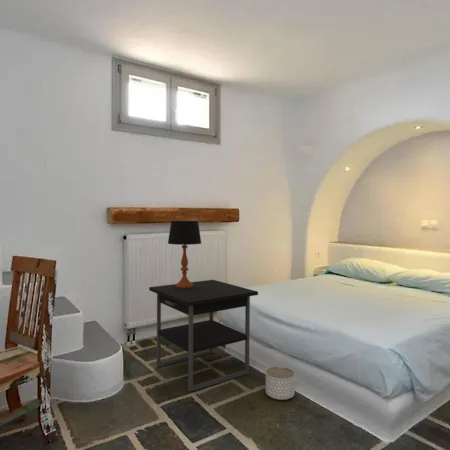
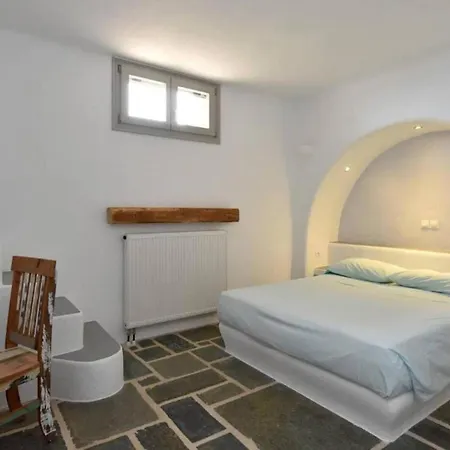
- nightstand [148,279,259,393]
- table lamp [167,220,202,288]
- planter [265,366,296,401]
